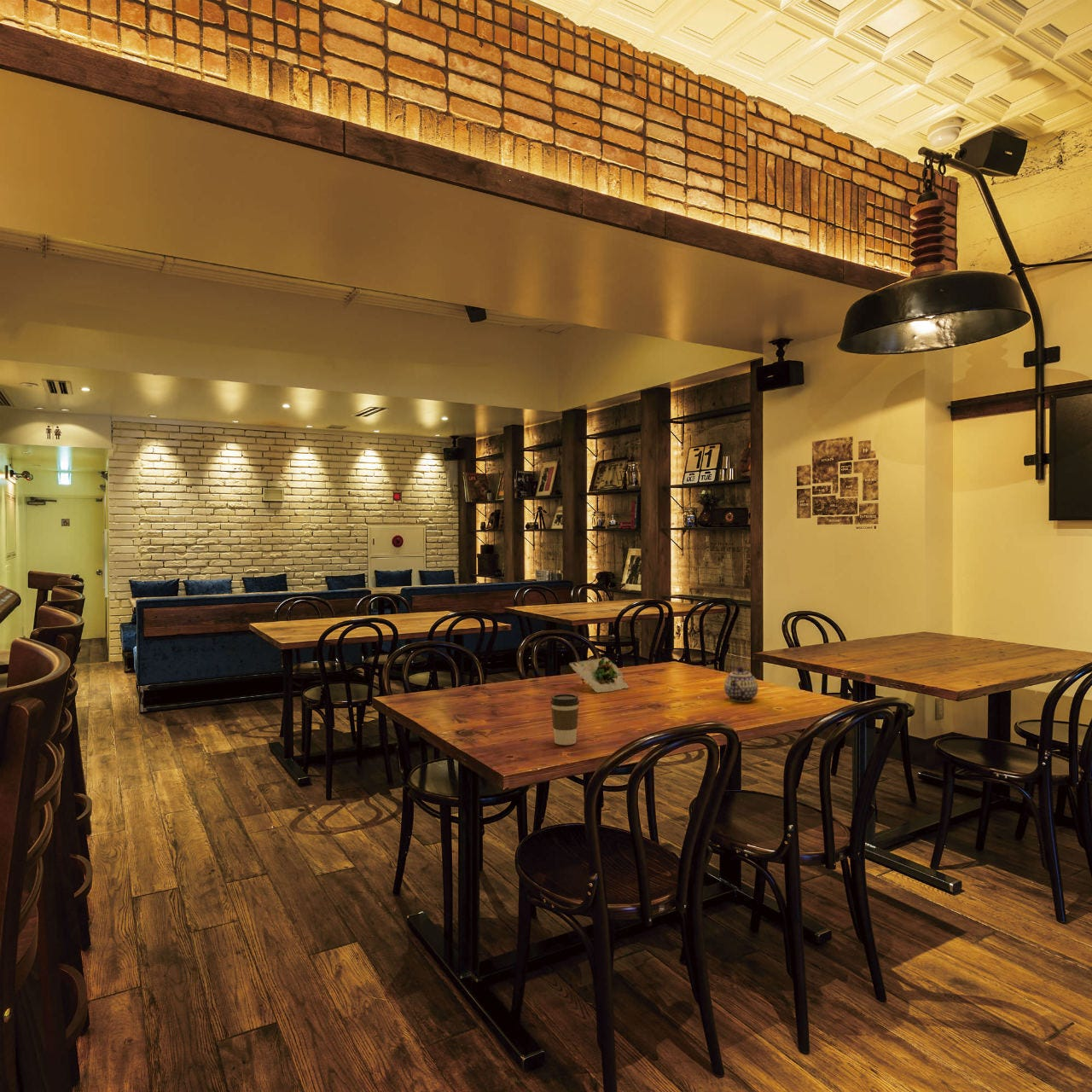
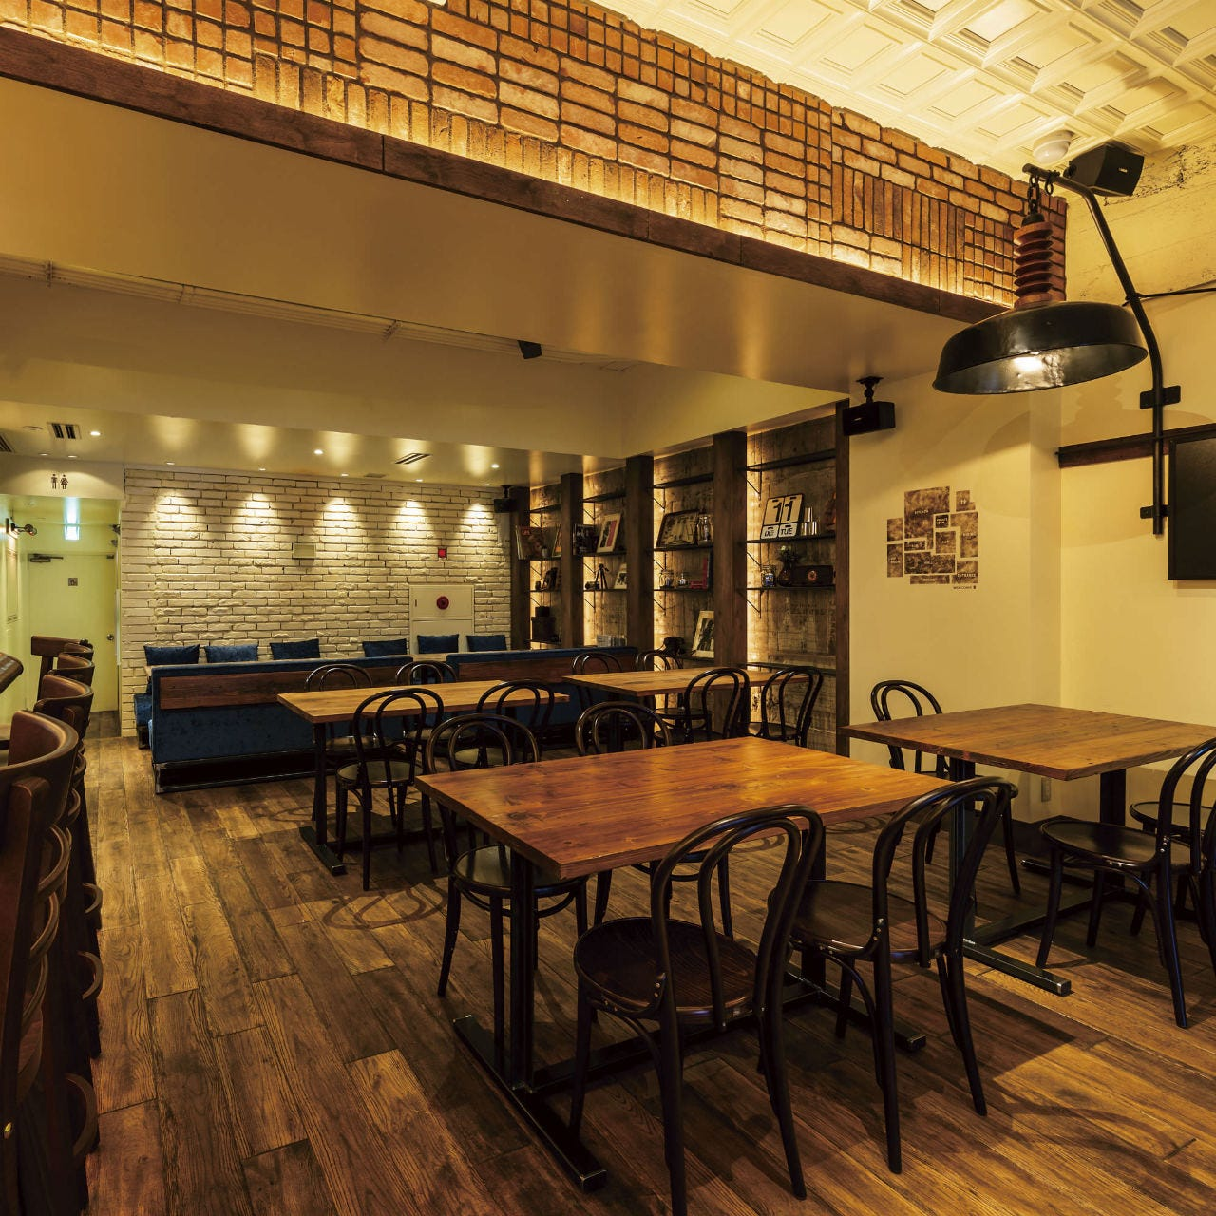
- succulent plant [568,656,630,693]
- coffee cup [549,693,580,746]
- teapot [723,666,758,703]
